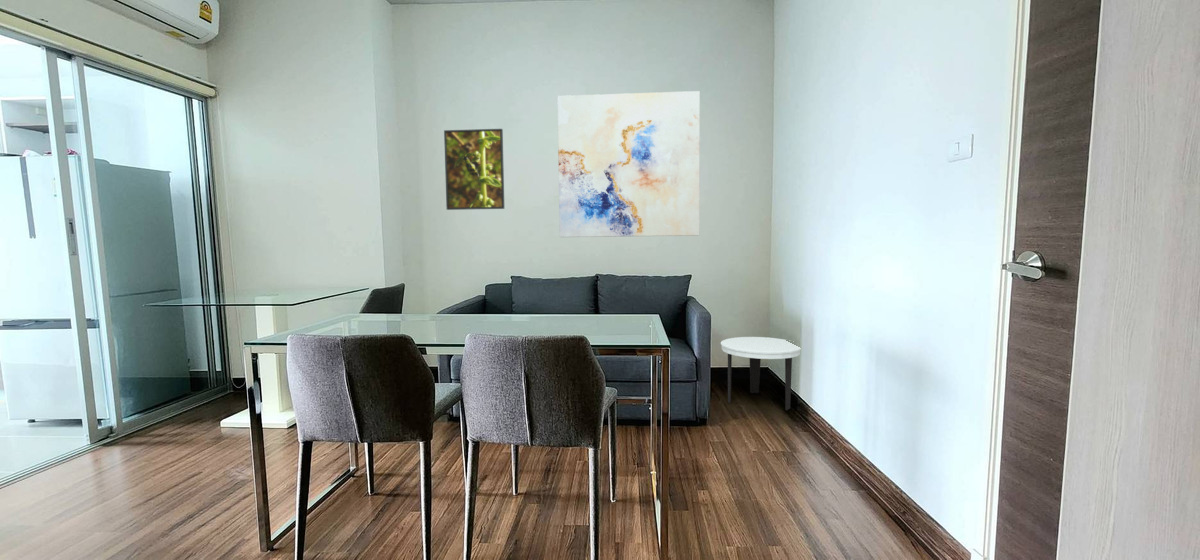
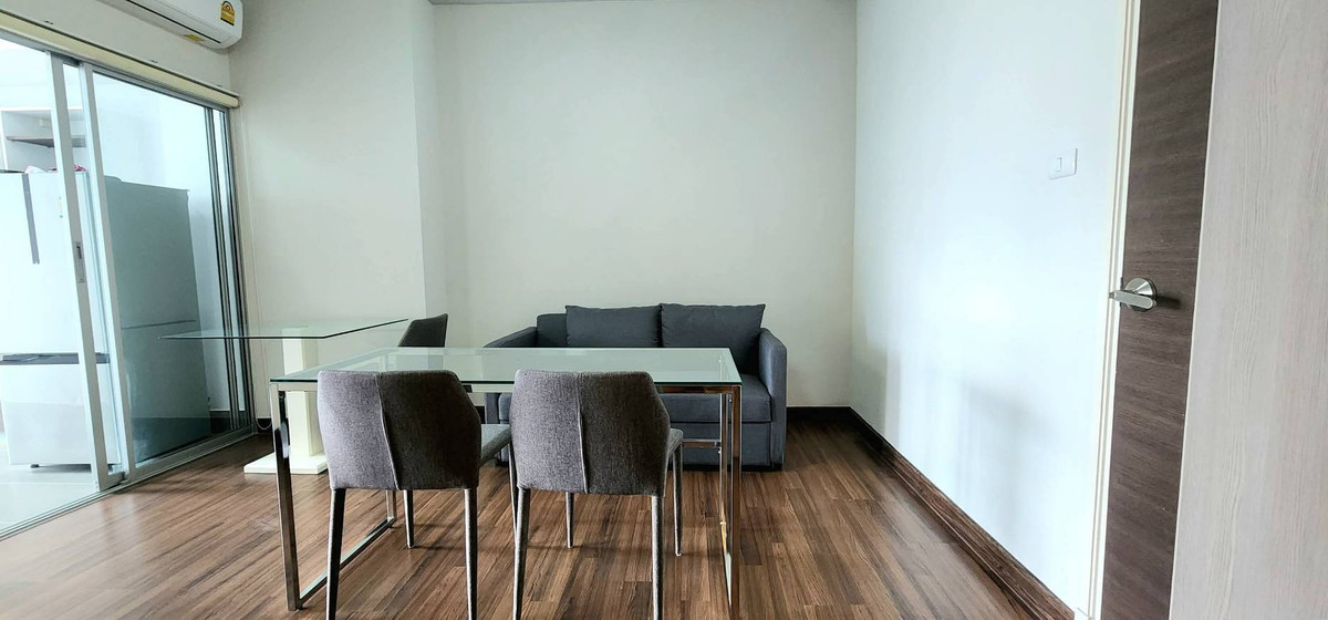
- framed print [443,128,505,211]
- side table [720,336,802,411]
- wall art [556,90,701,238]
